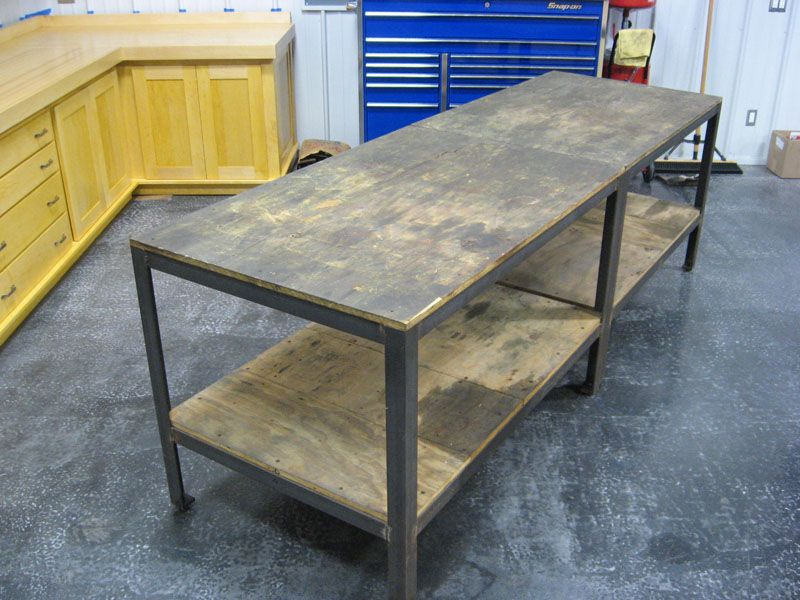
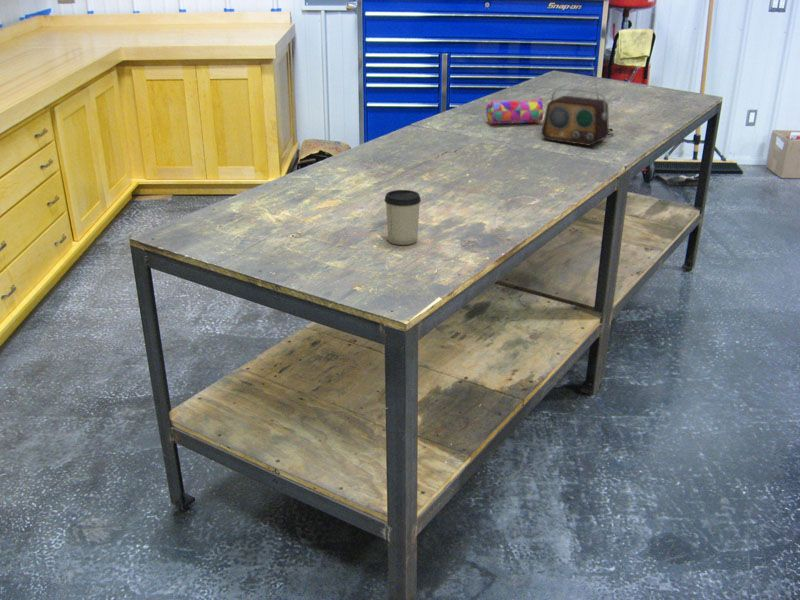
+ cup [383,189,422,246]
+ radio [540,62,614,147]
+ pencil case [485,97,544,125]
